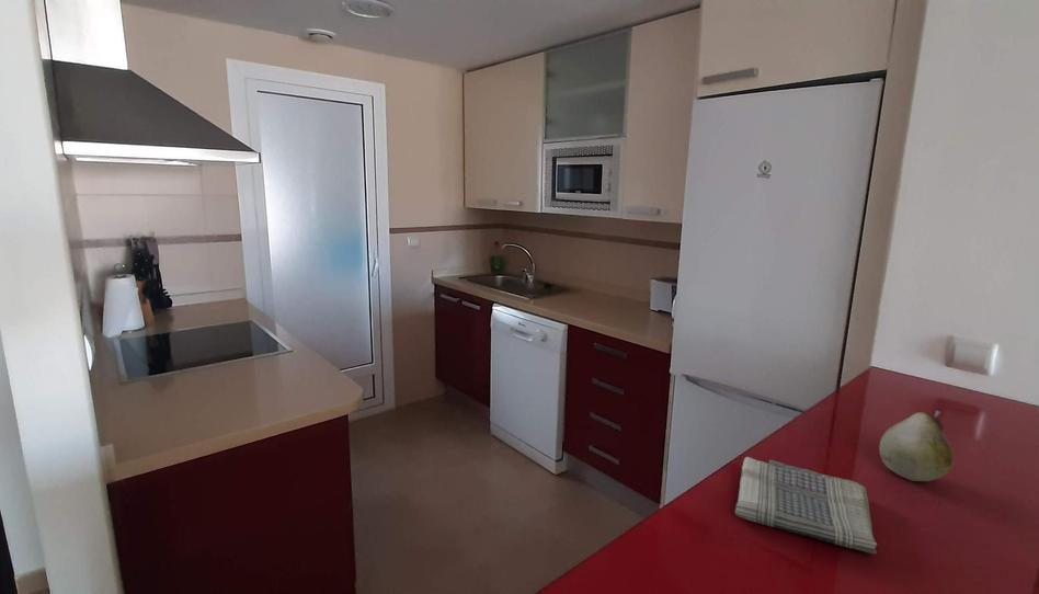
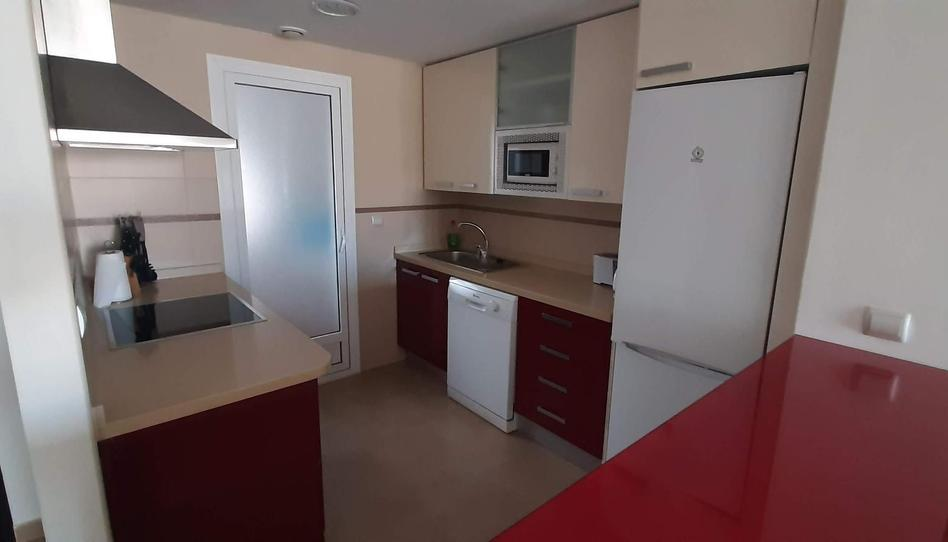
- dish towel [734,456,878,556]
- fruit [878,409,955,482]
